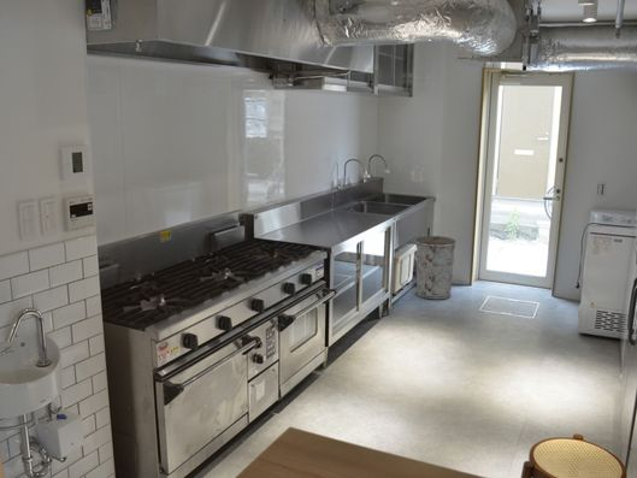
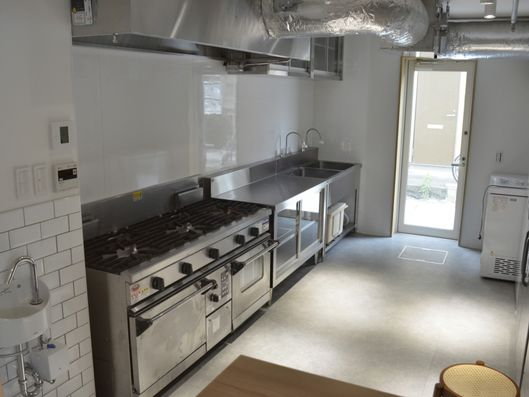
- trash can [415,235,456,301]
